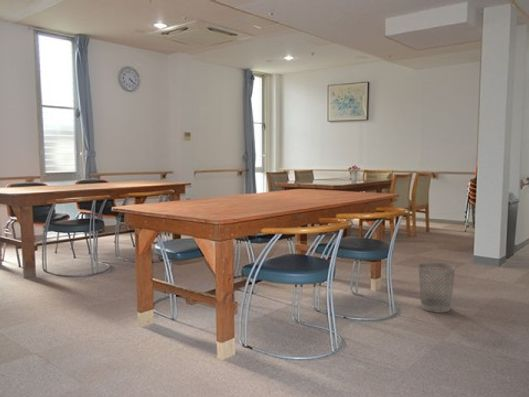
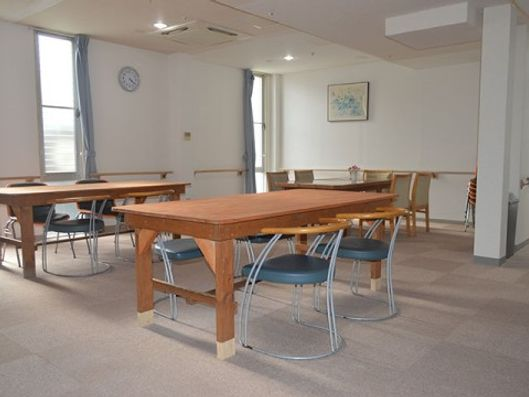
- wastebasket [417,262,456,314]
